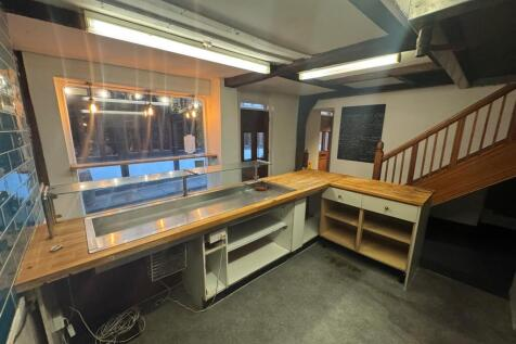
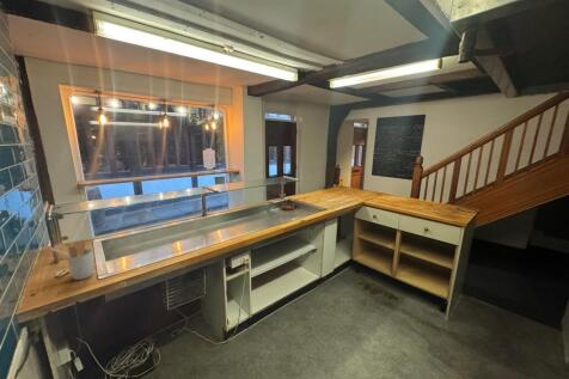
+ utensil holder [49,240,96,281]
